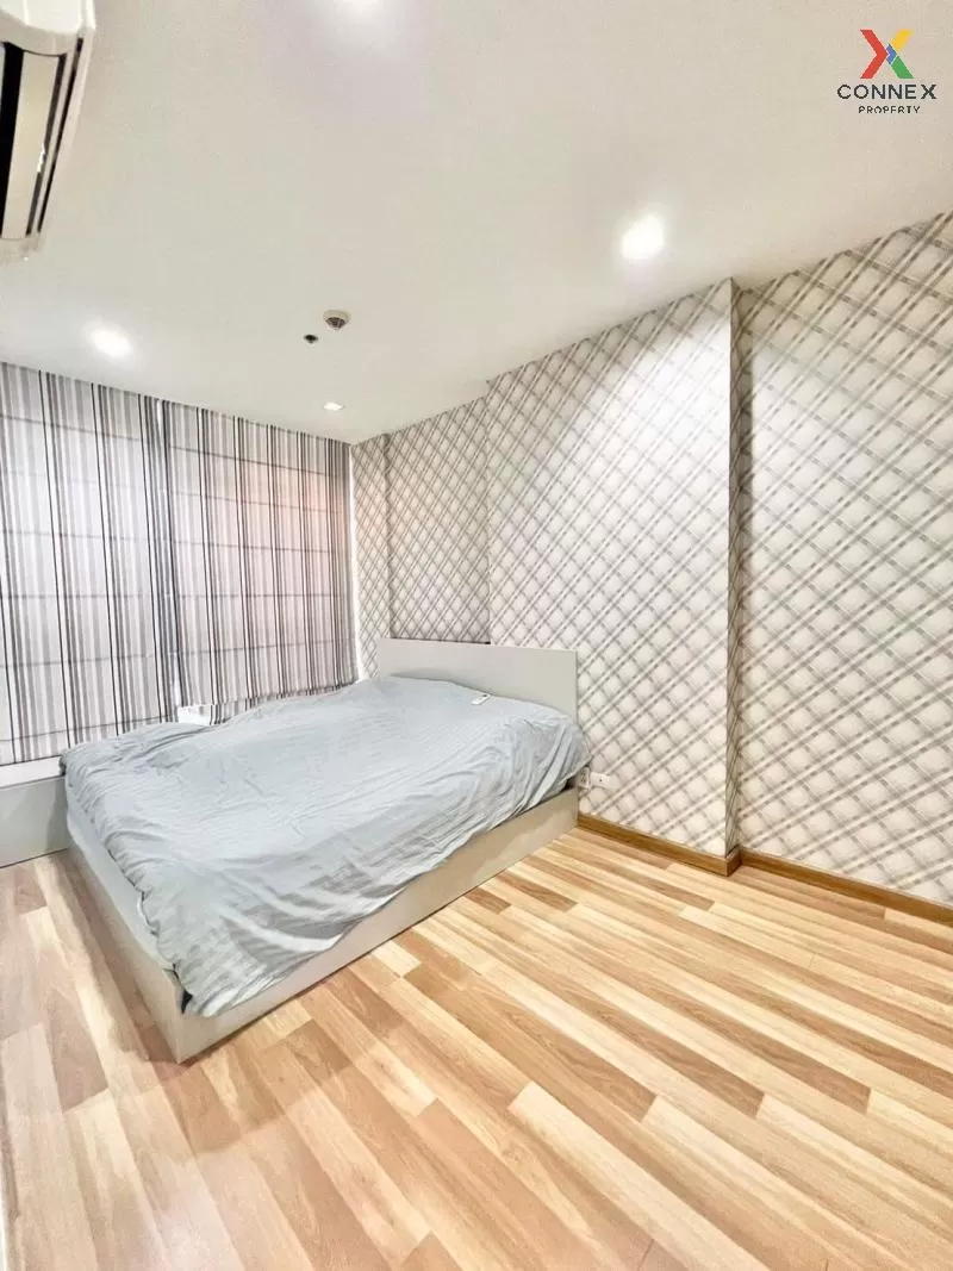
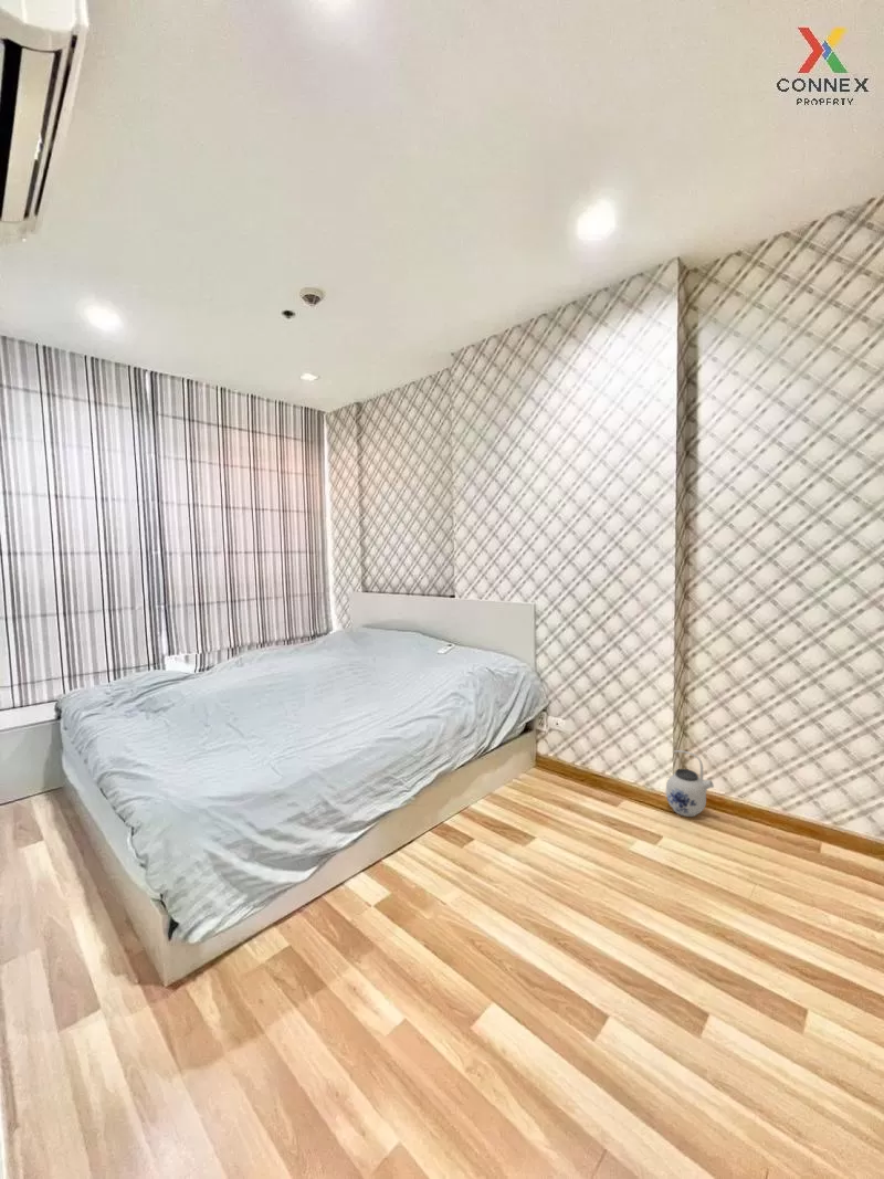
+ teapot [665,749,715,818]
